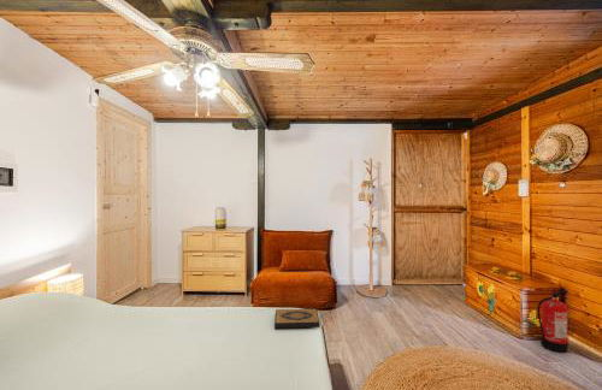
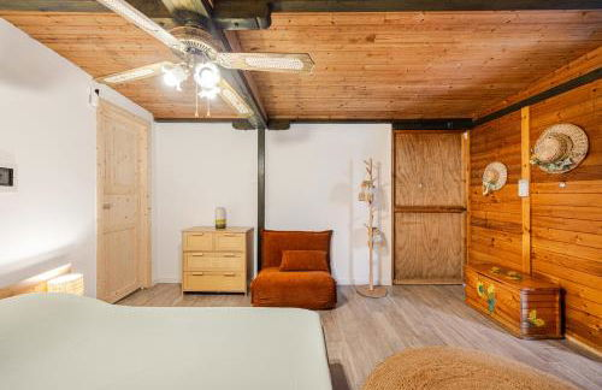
- hardback book [273,308,321,330]
- fire extinguisher [537,290,569,354]
